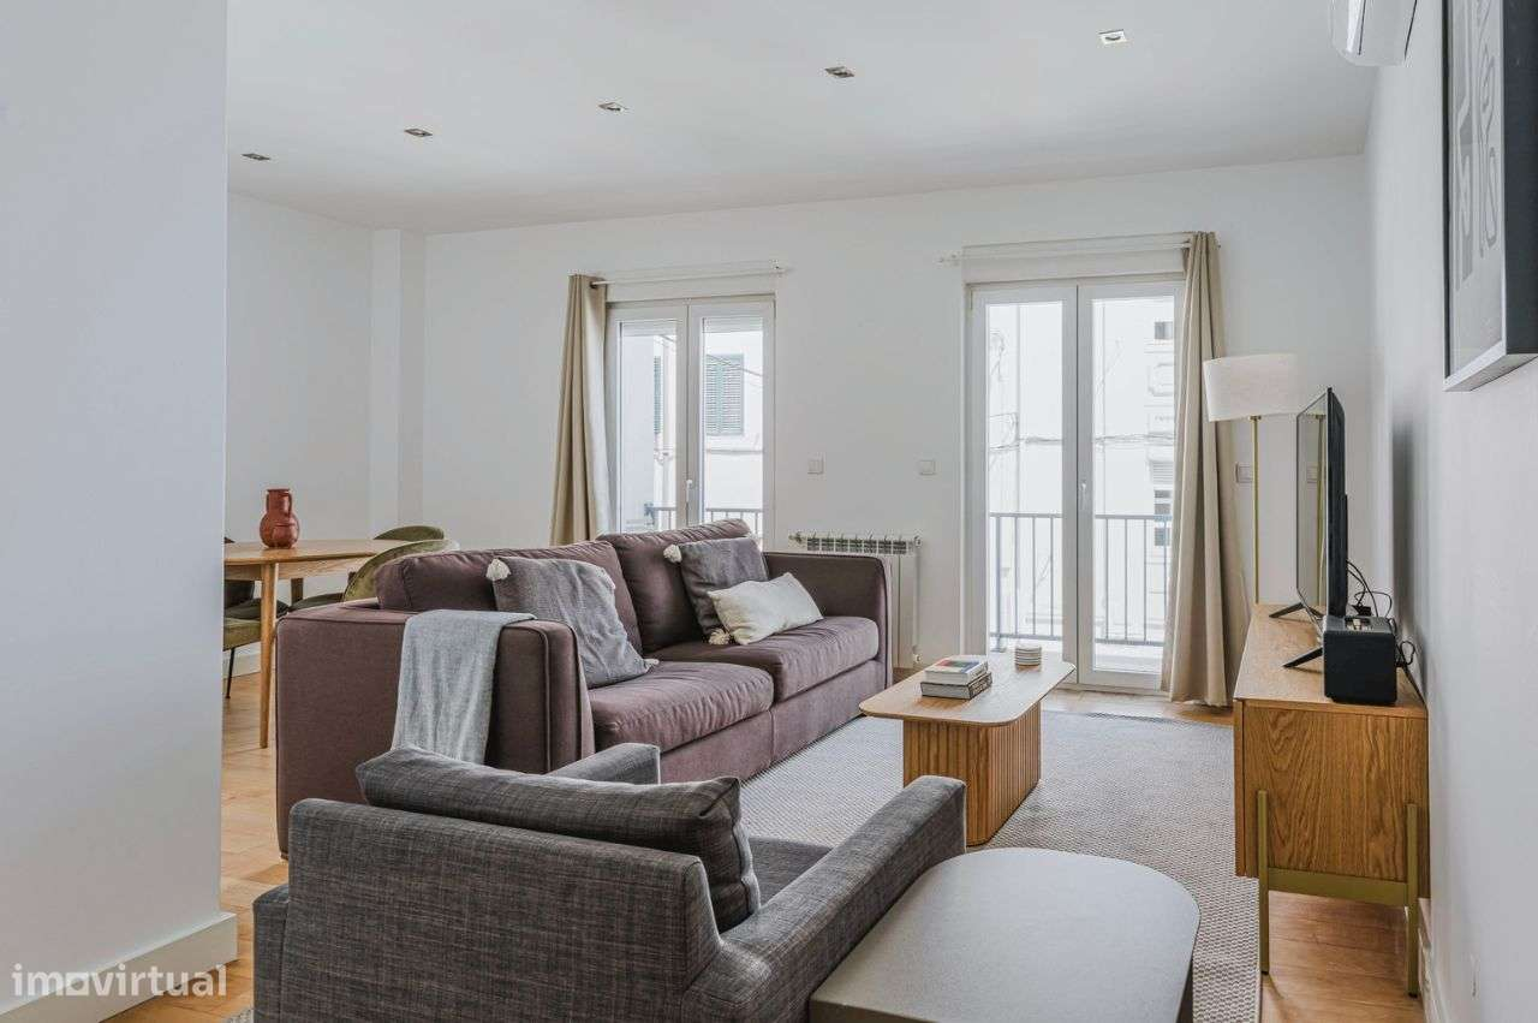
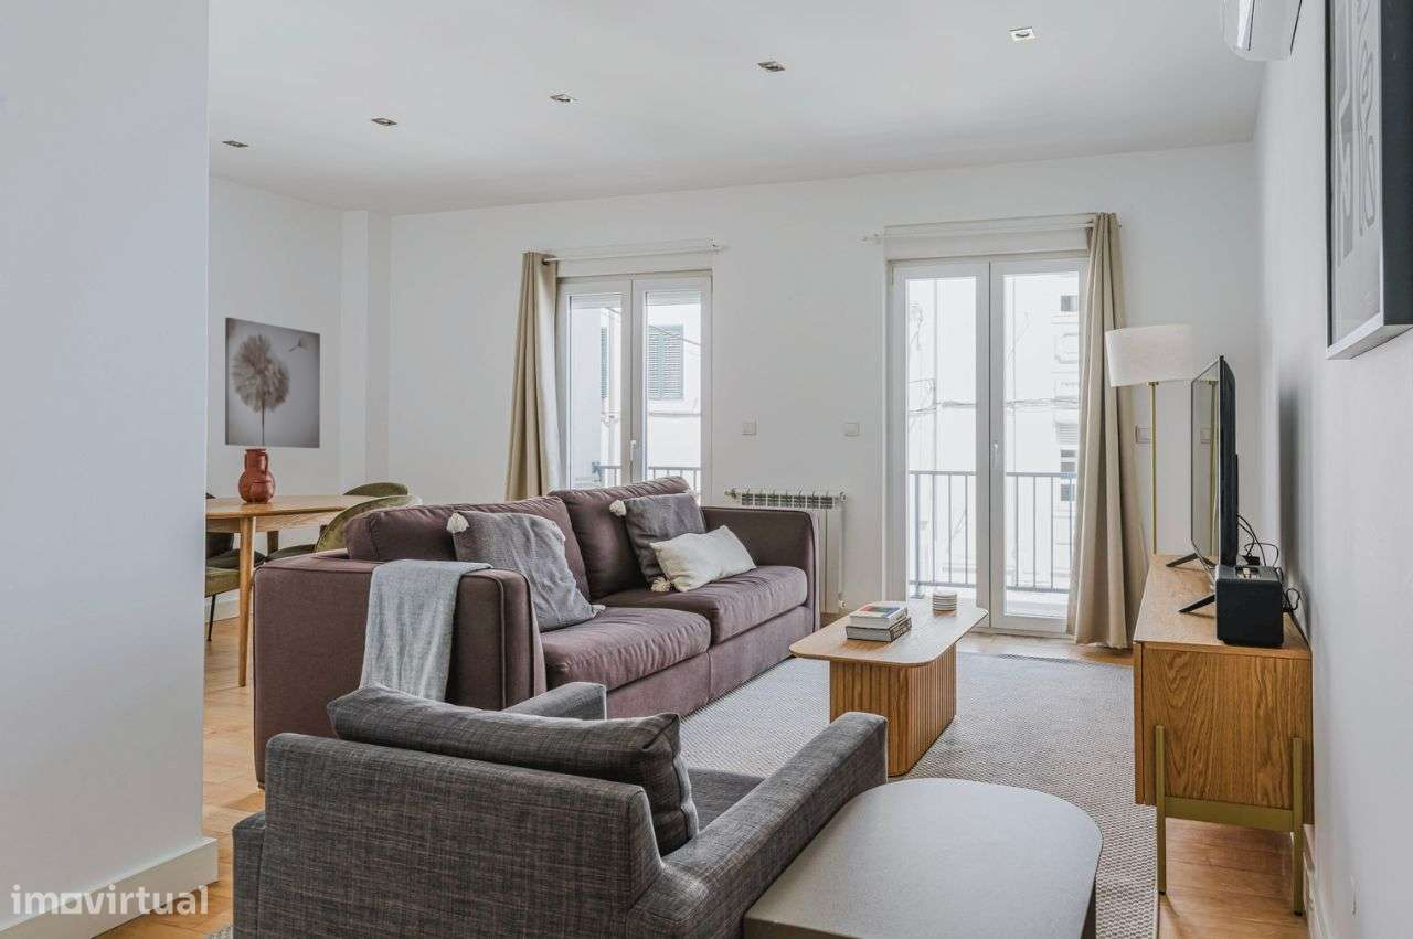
+ wall art [224,317,321,449]
